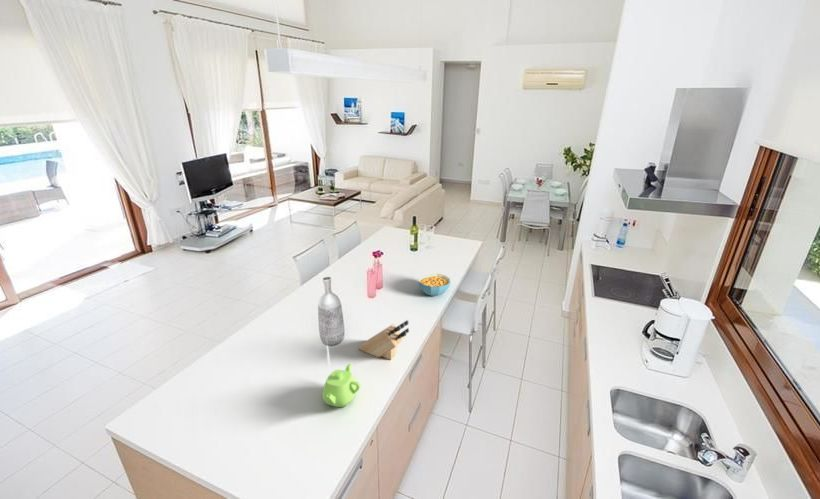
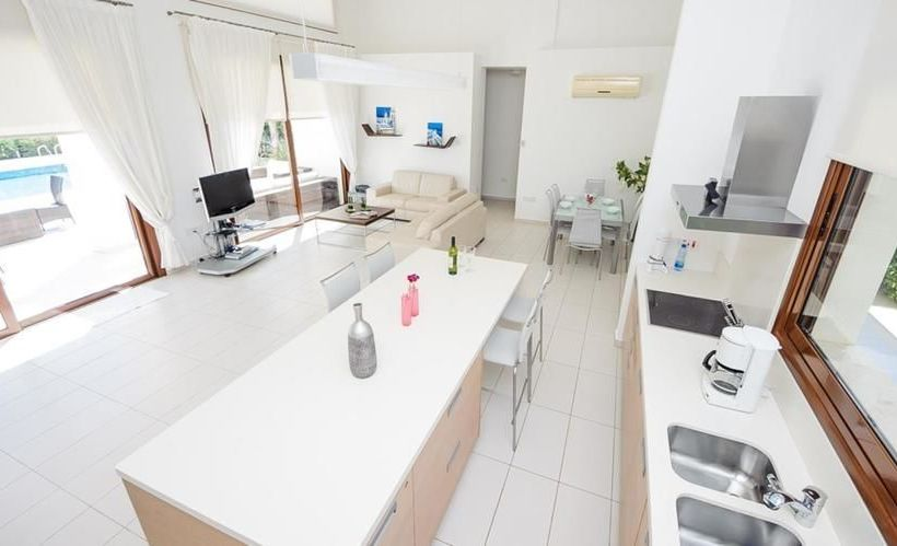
- cereal bowl [417,272,451,297]
- knife block [357,319,410,361]
- teapot [321,363,362,408]
